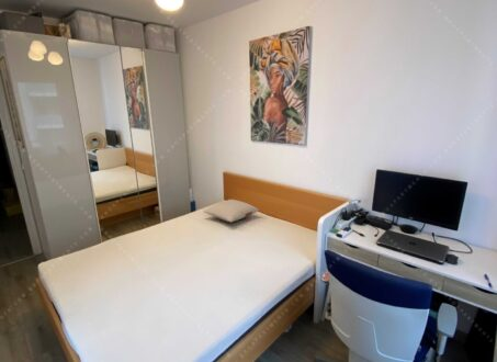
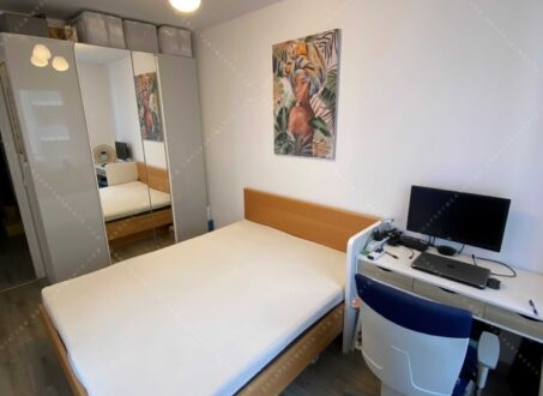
- pillow [202,199,260,223]
